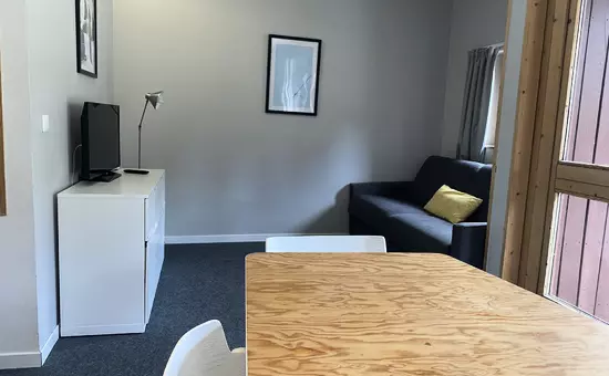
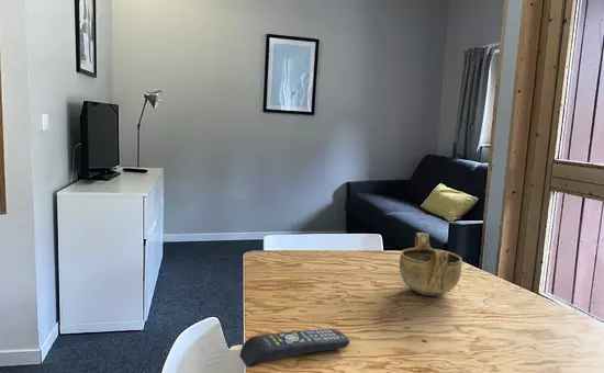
+ ceramic bowl [399,231,463,296]
+ remote control [238,328,350,369]
